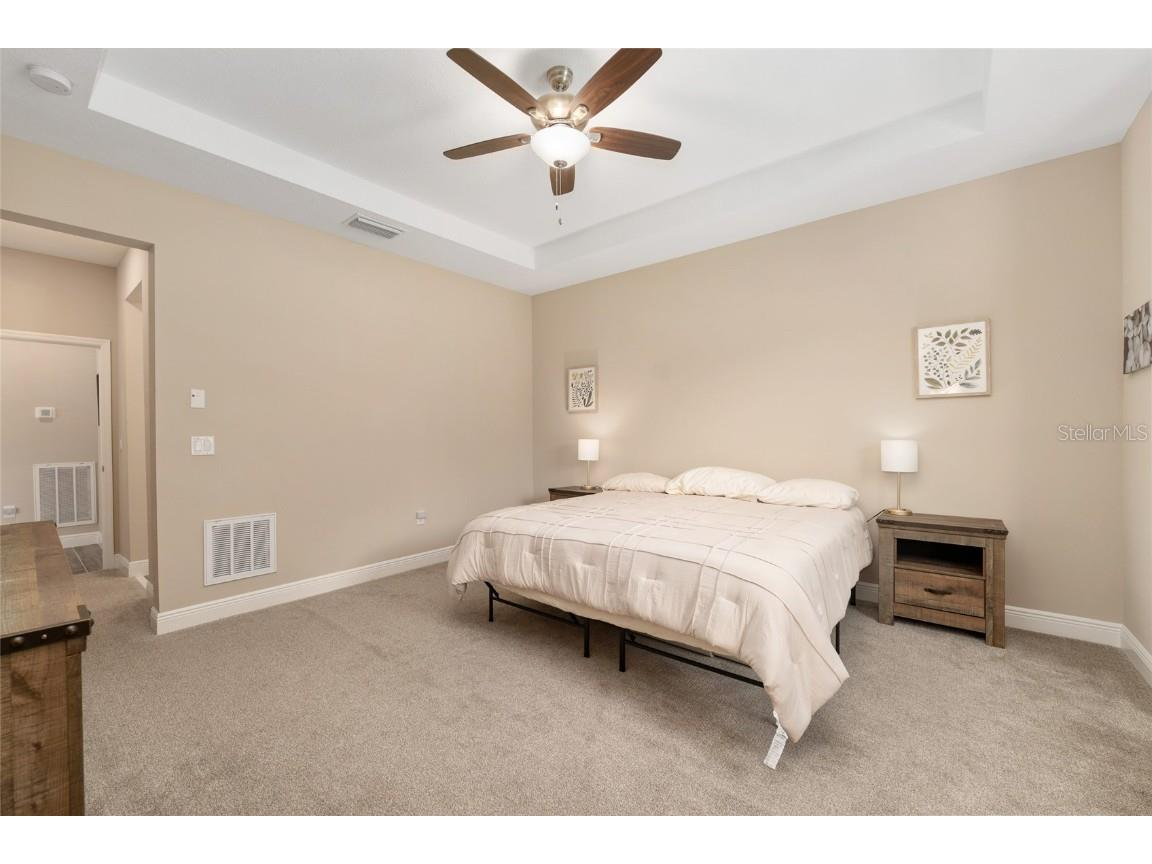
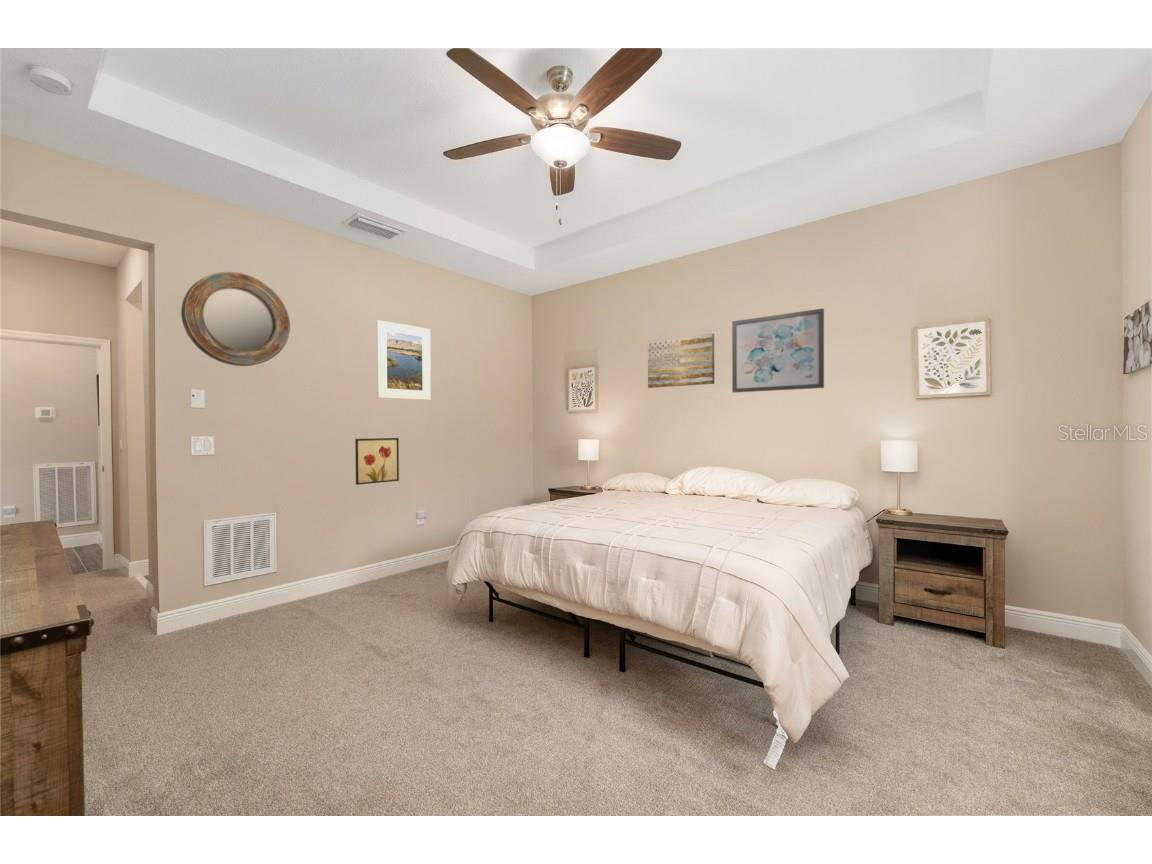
+ wall art [354,437,400,486]
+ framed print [376,319,432,401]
+ wall art [731,307,825,394]
+ home mirror [180,271,291,367]
+ wall art [647,332,715,389]
